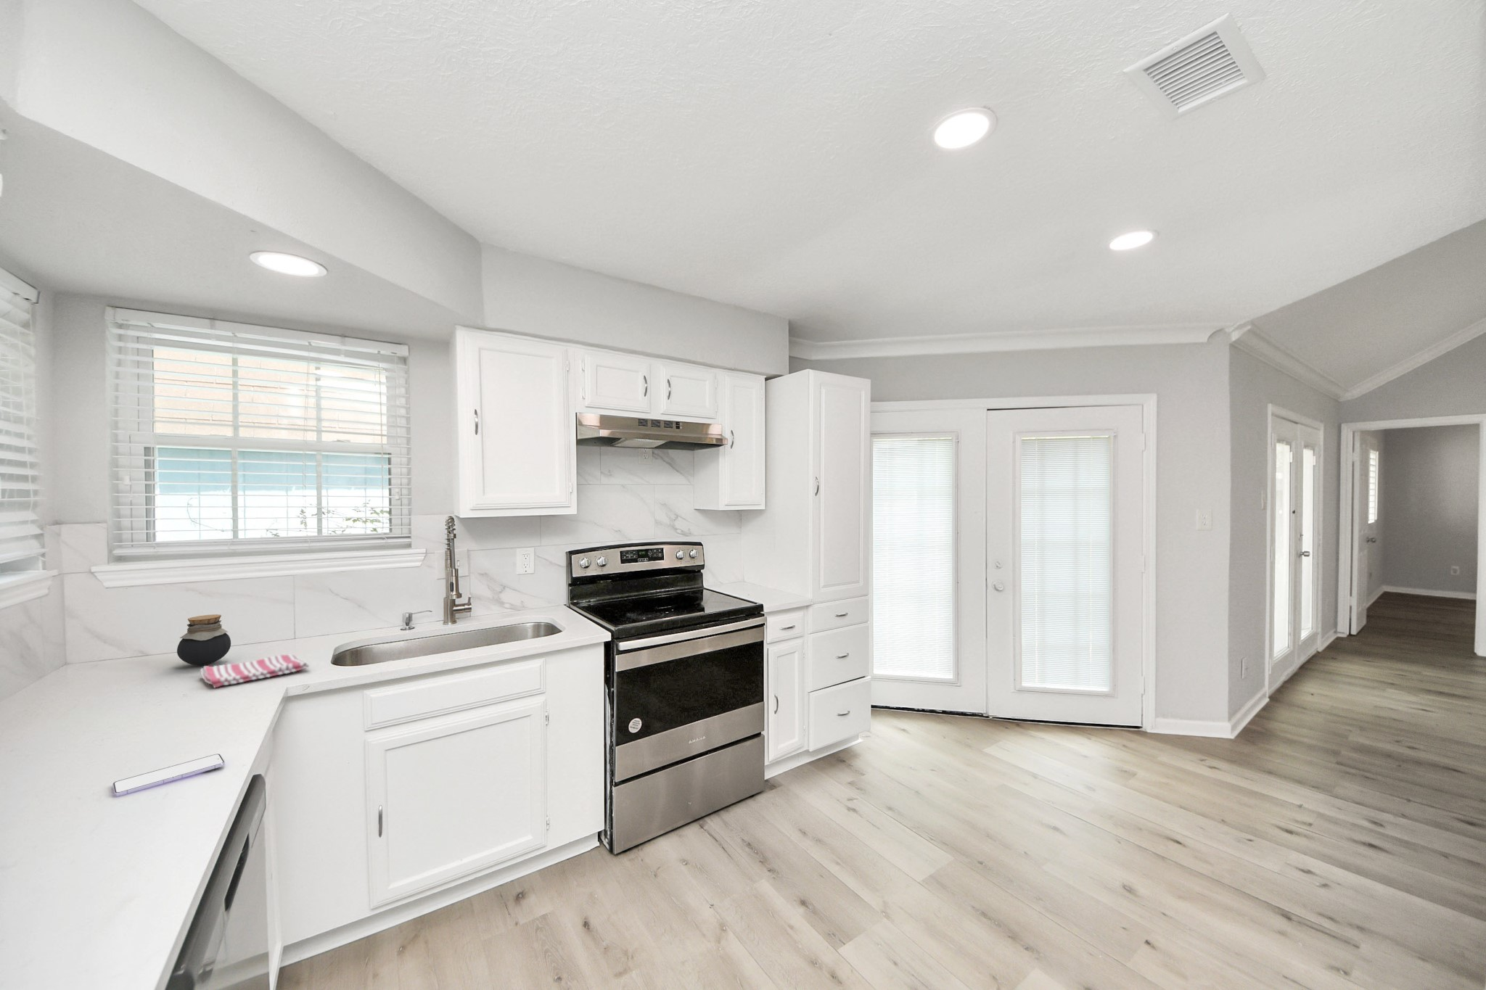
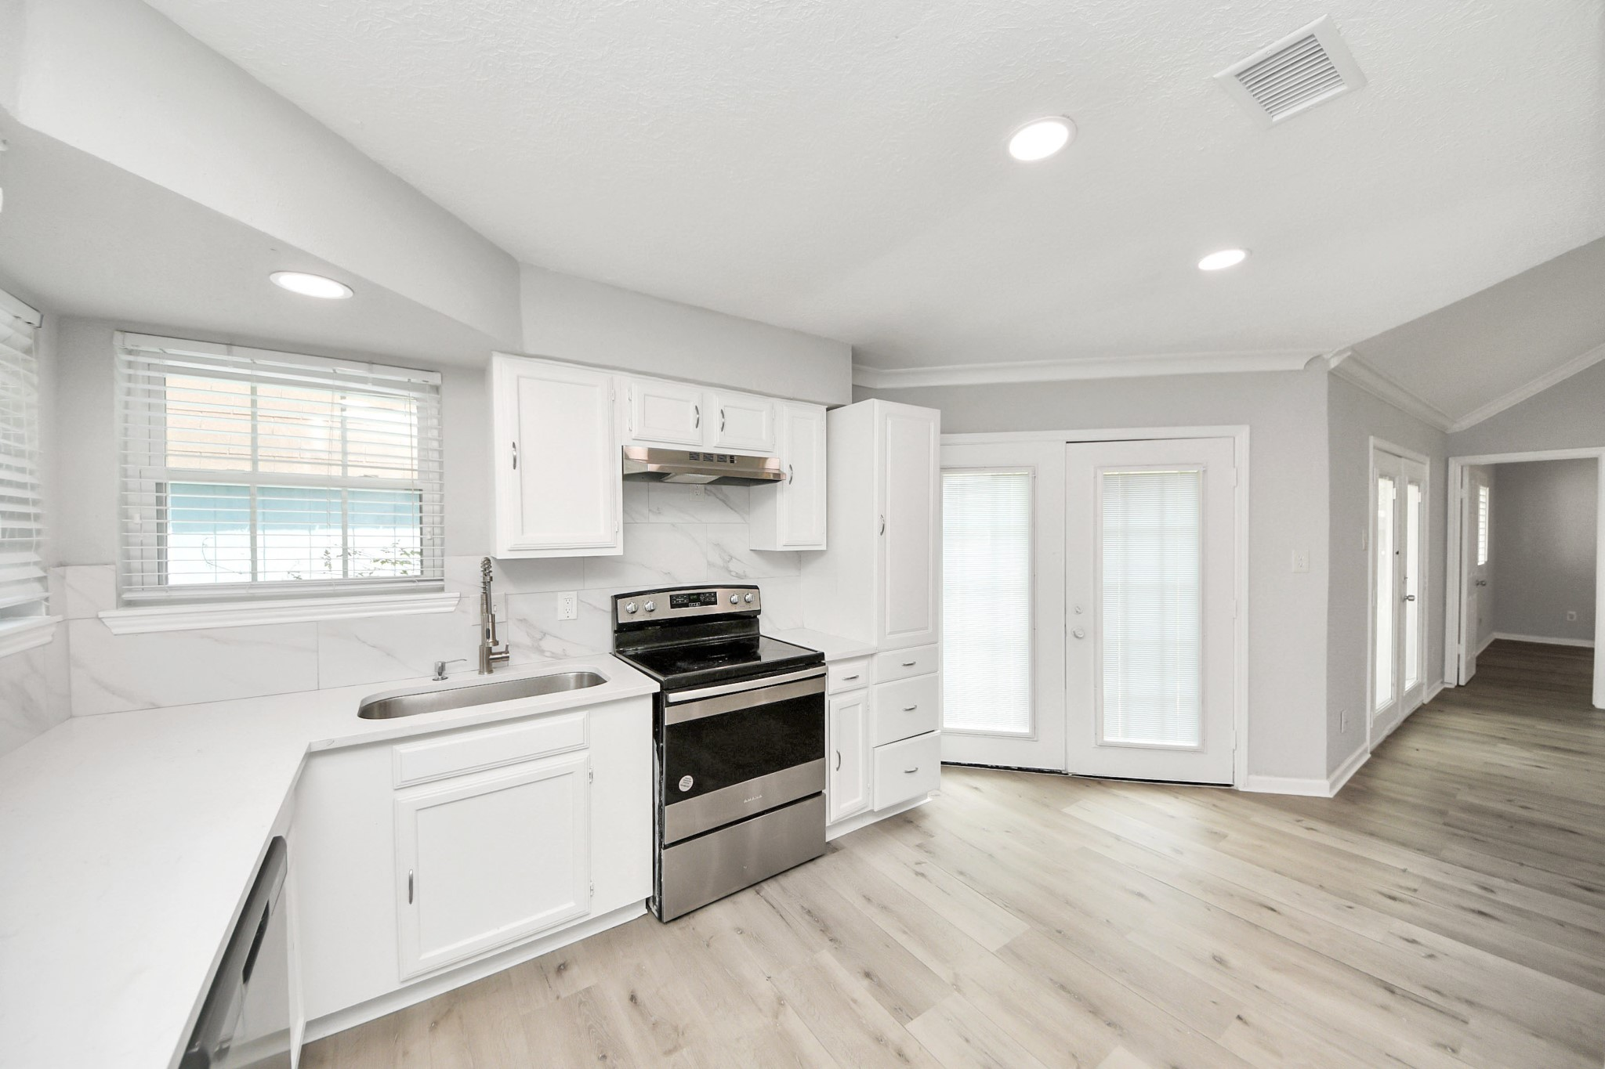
- jar [177,613,231,666]
- dish towel [200,653,309,688]
- smartphone [112,754,225,797]
